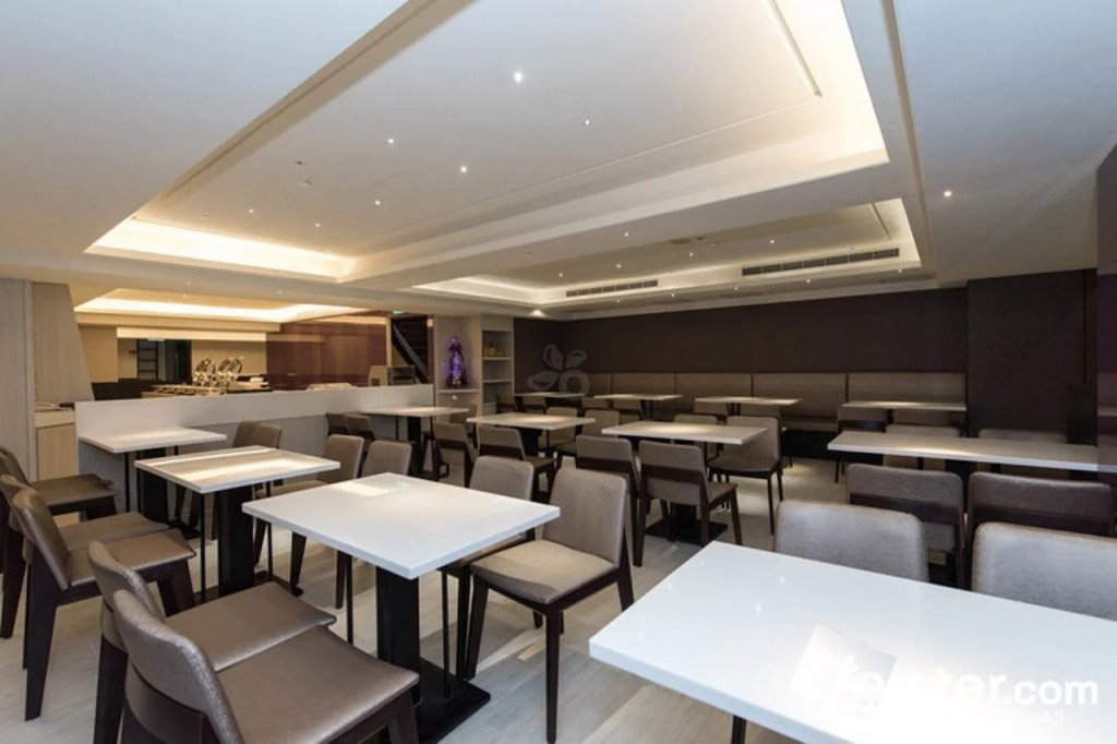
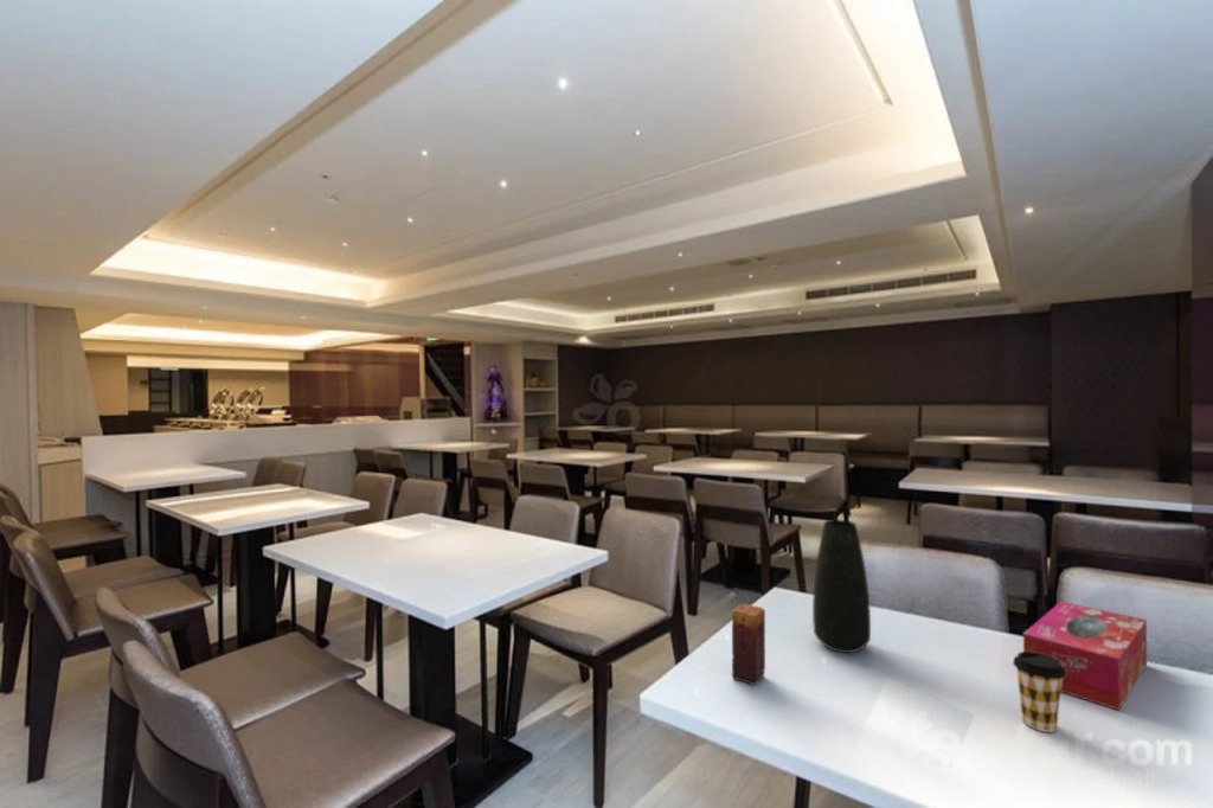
+ candle [731,603,766,686]
+ coffee cup [1012,650,1066,733]
+ tissue box [1022,601,1148,711]
+ vase [811,519,872,654]
